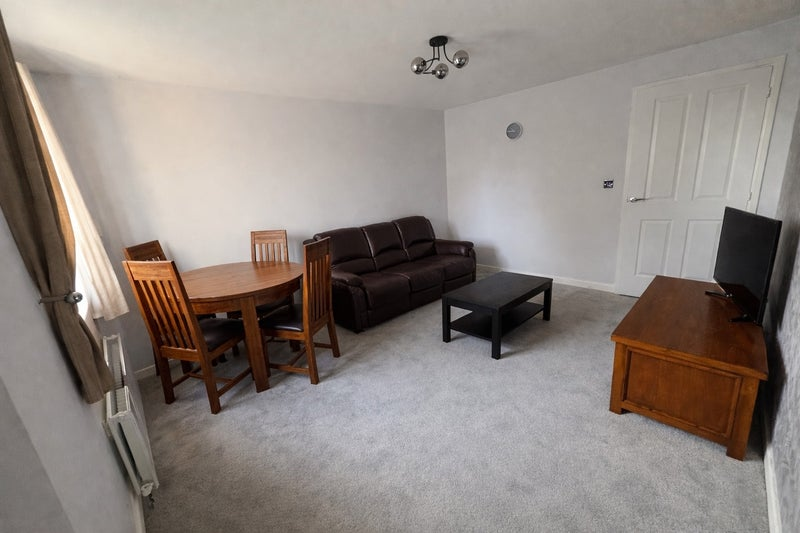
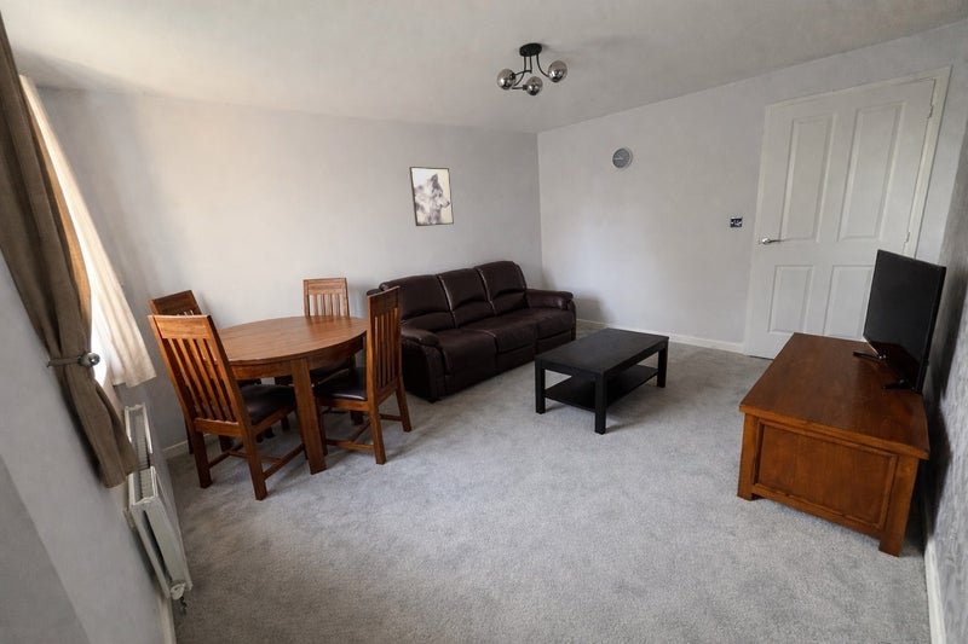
+ wall art [408,166,455,227]
